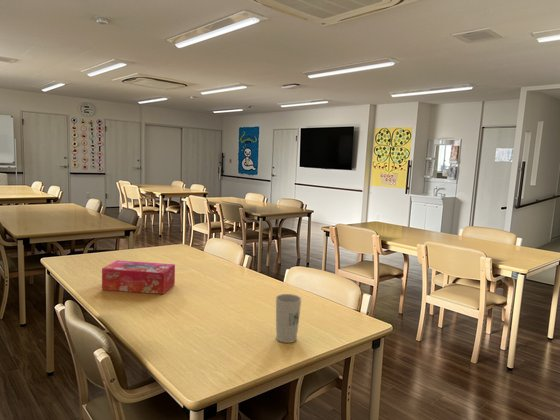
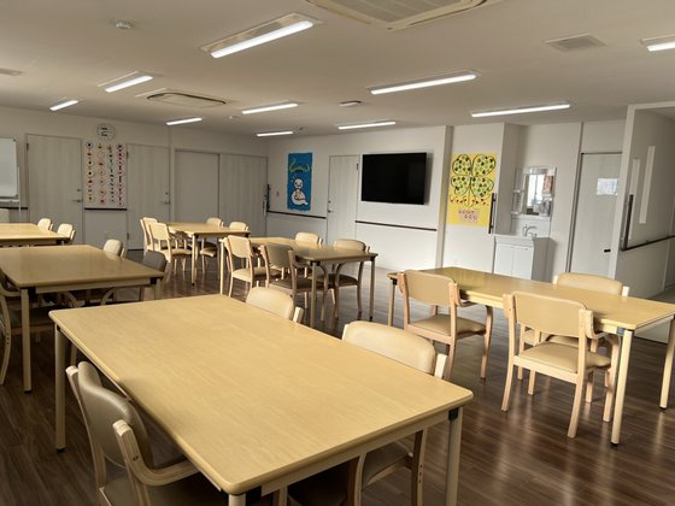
- cup [275,293,302,344]
- tissue box [101,259,176,295]
